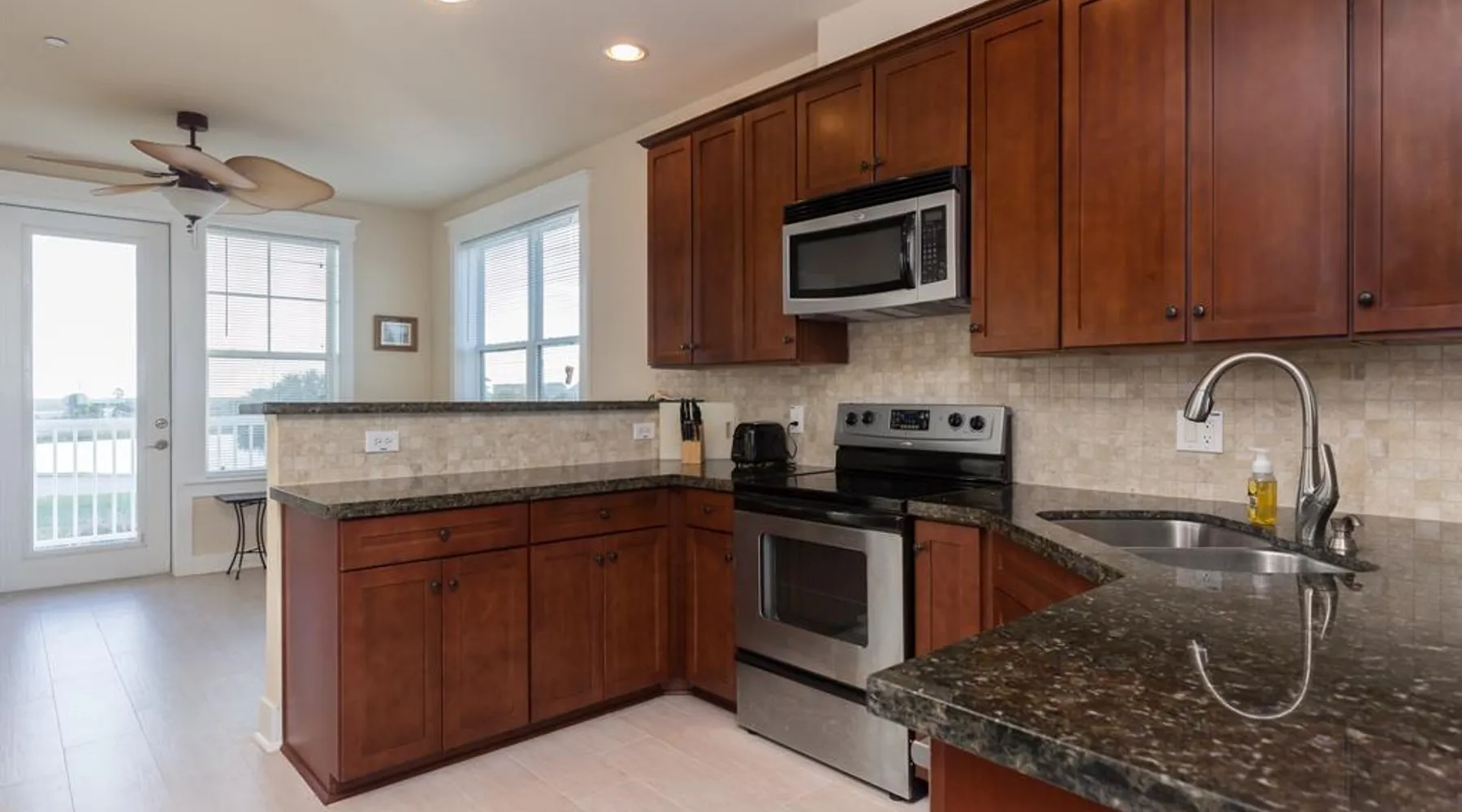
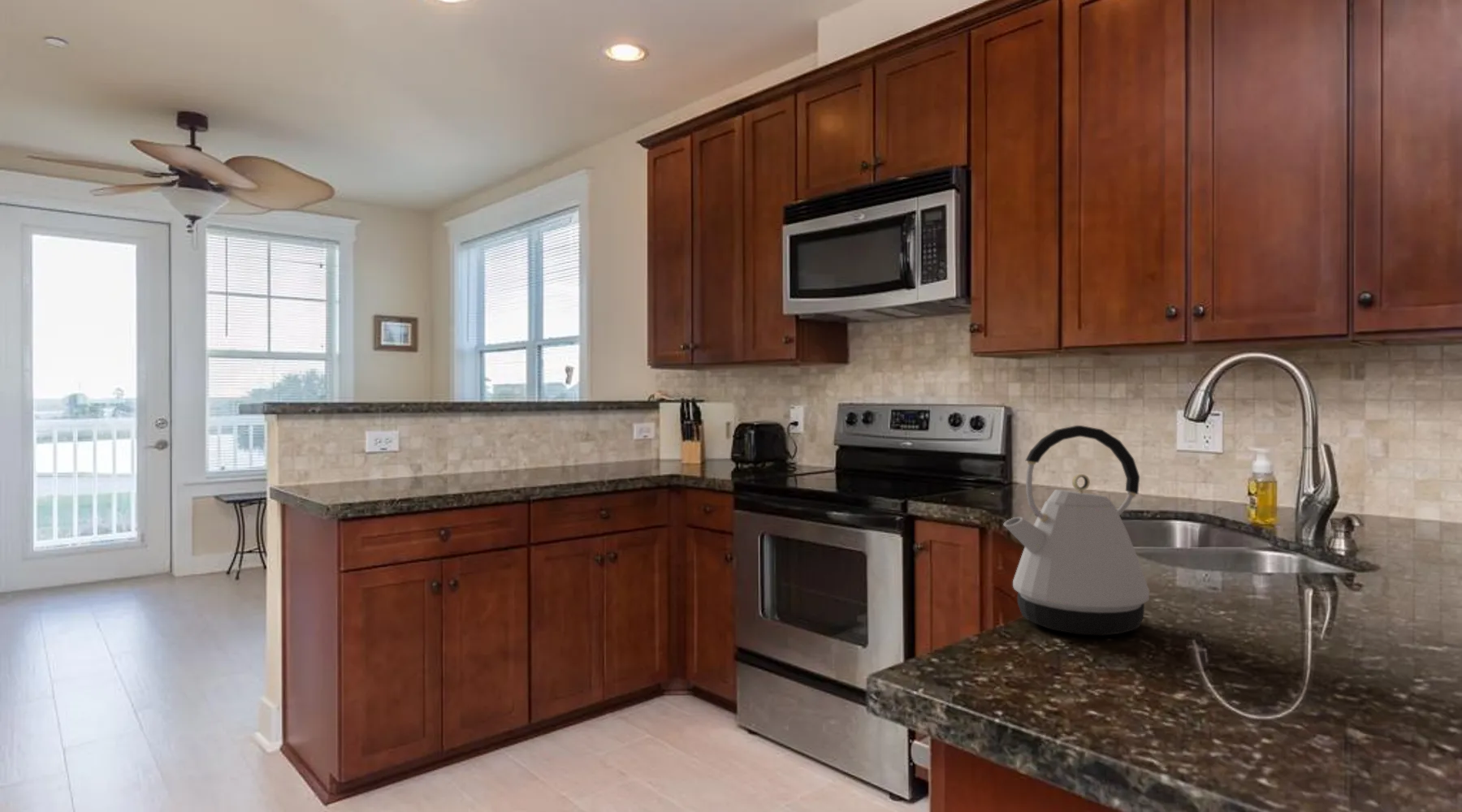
+ kettle [1002,425,1151,637]
